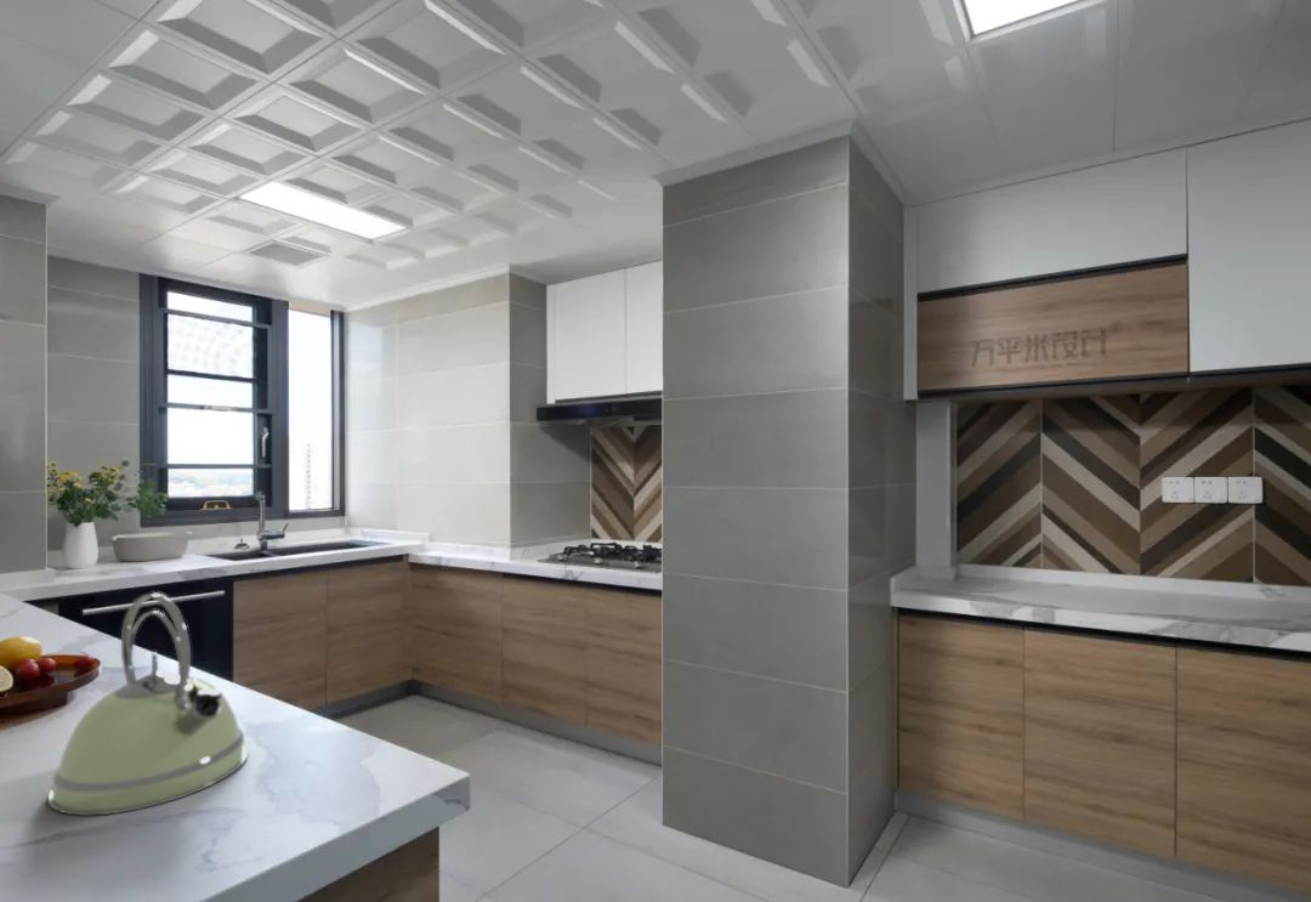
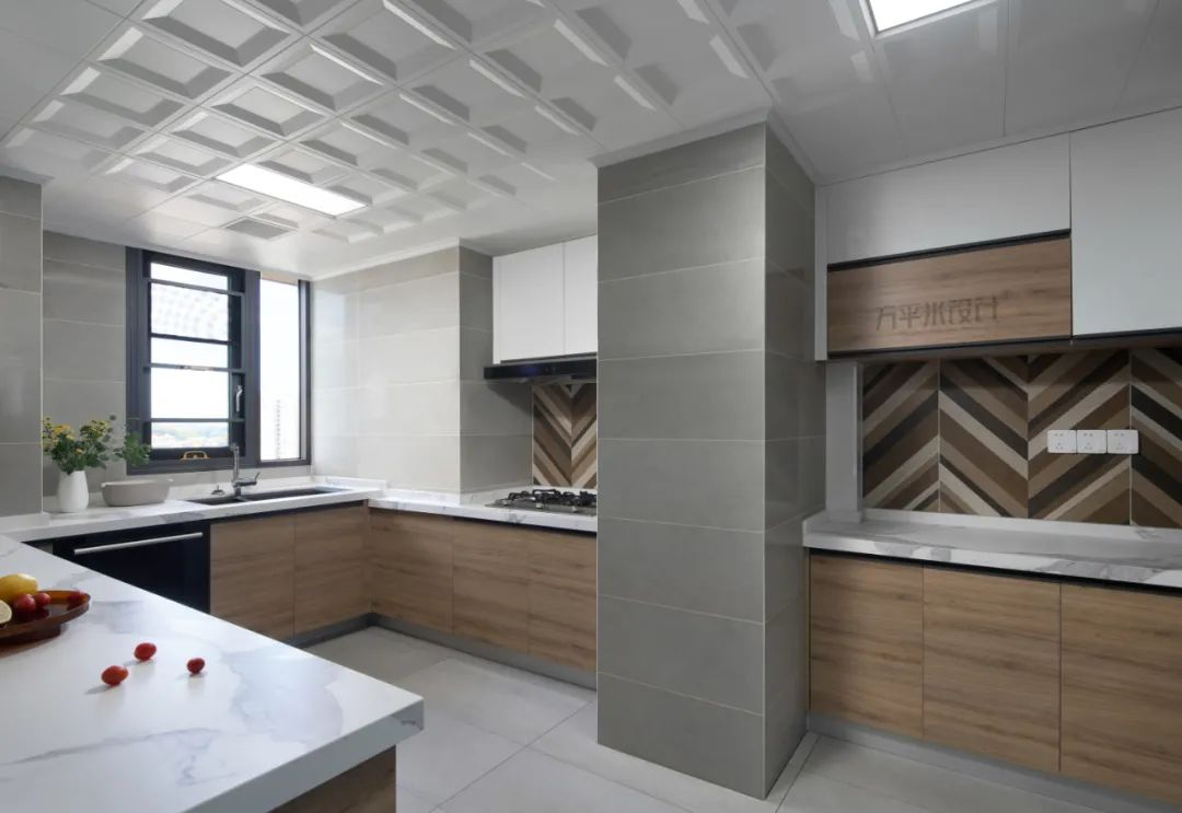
- kettle [46,592,249,817]
